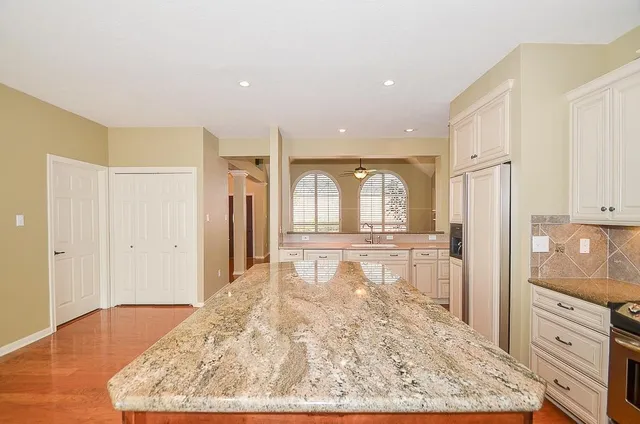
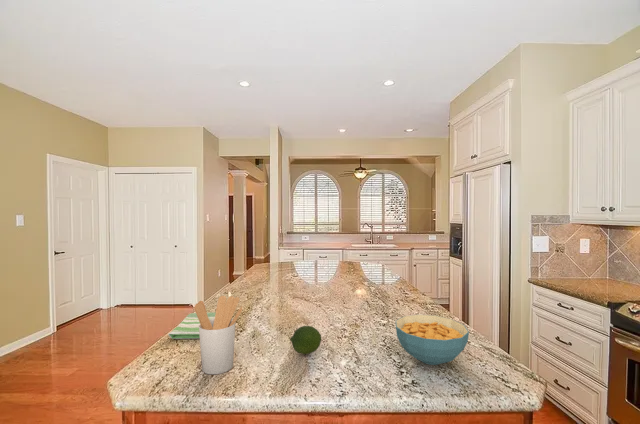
+ dish towel [167,311,216,340]
+ utensil holder [194,295,243,375]
+ cereal bowl [395,314,470,366]
+ fruit [289,325,322,355]
